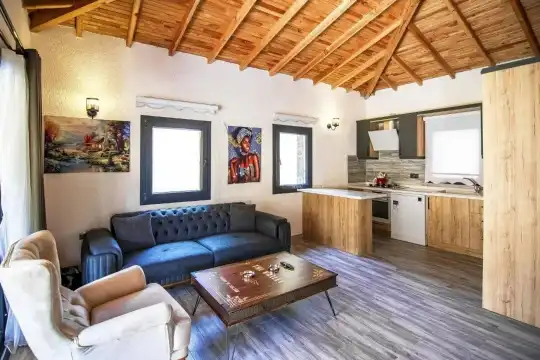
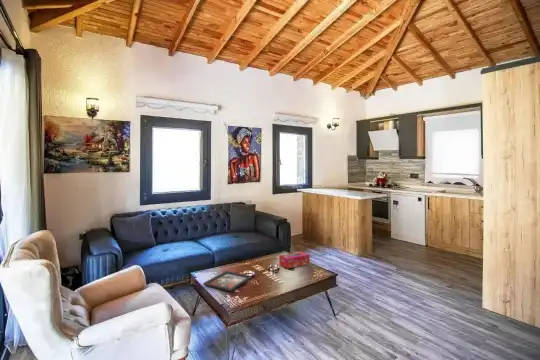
+ decorative tray [202,270,253,292]
+ tissue box [278,250,311,269]
